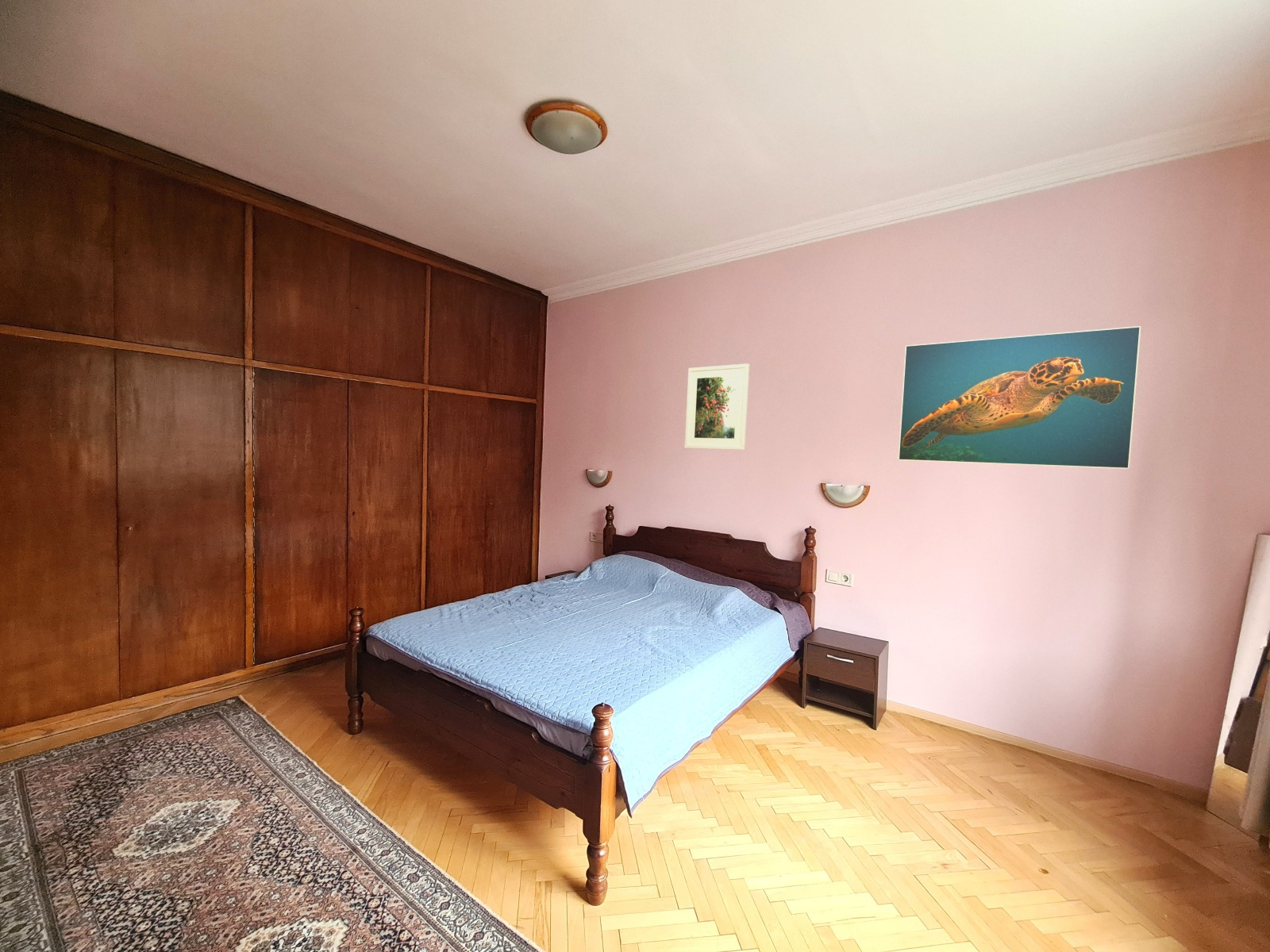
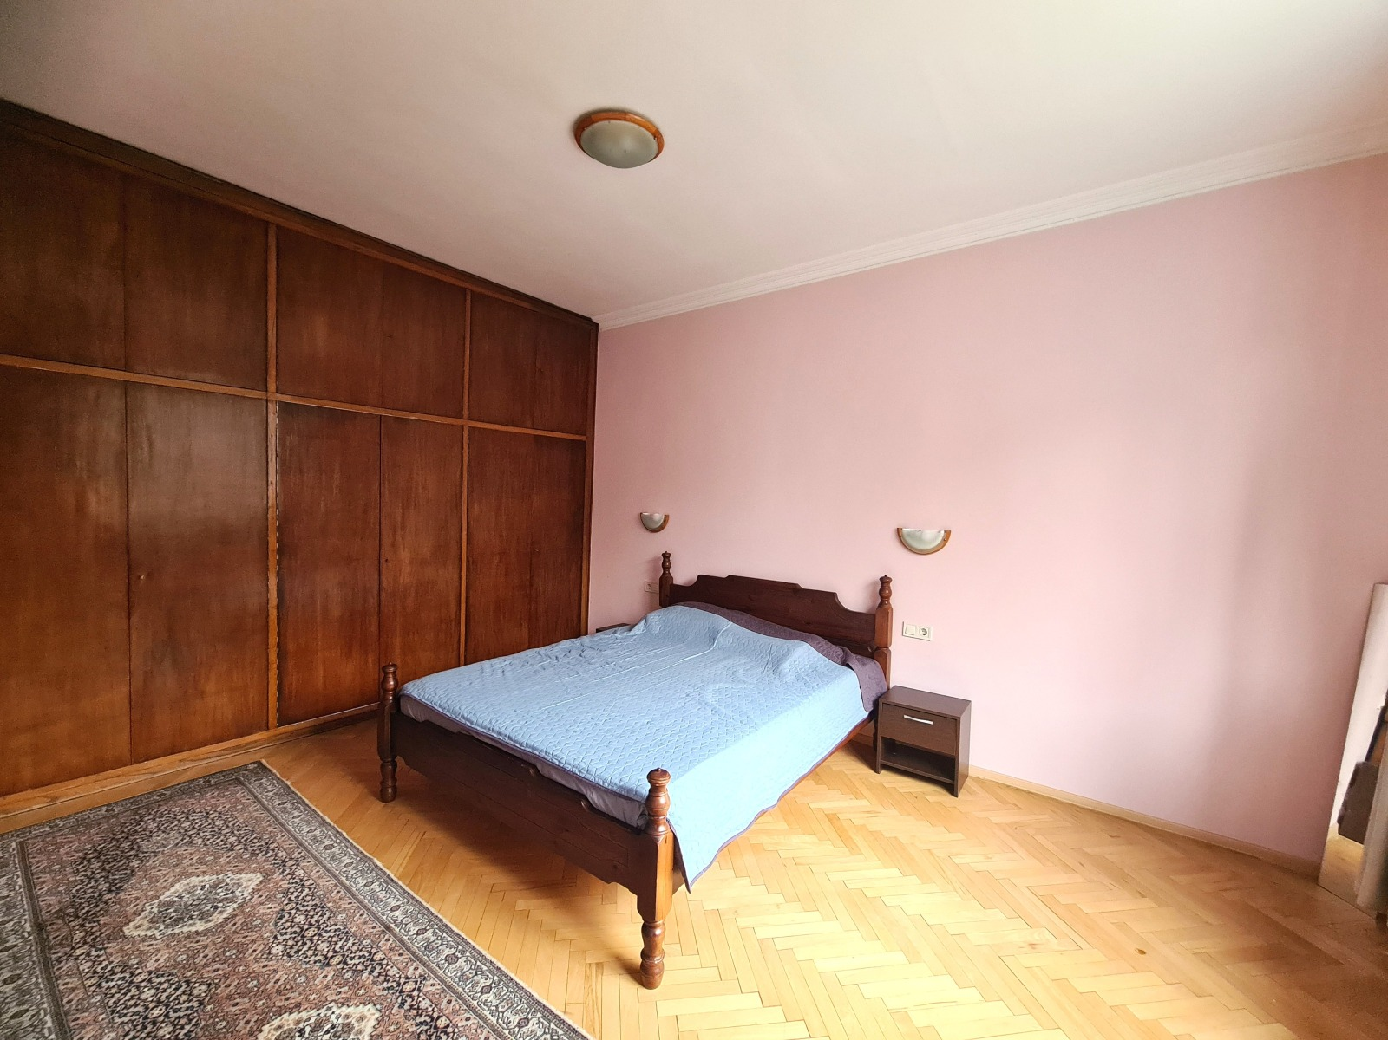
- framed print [898,325,1141,470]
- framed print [684,363,750,451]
